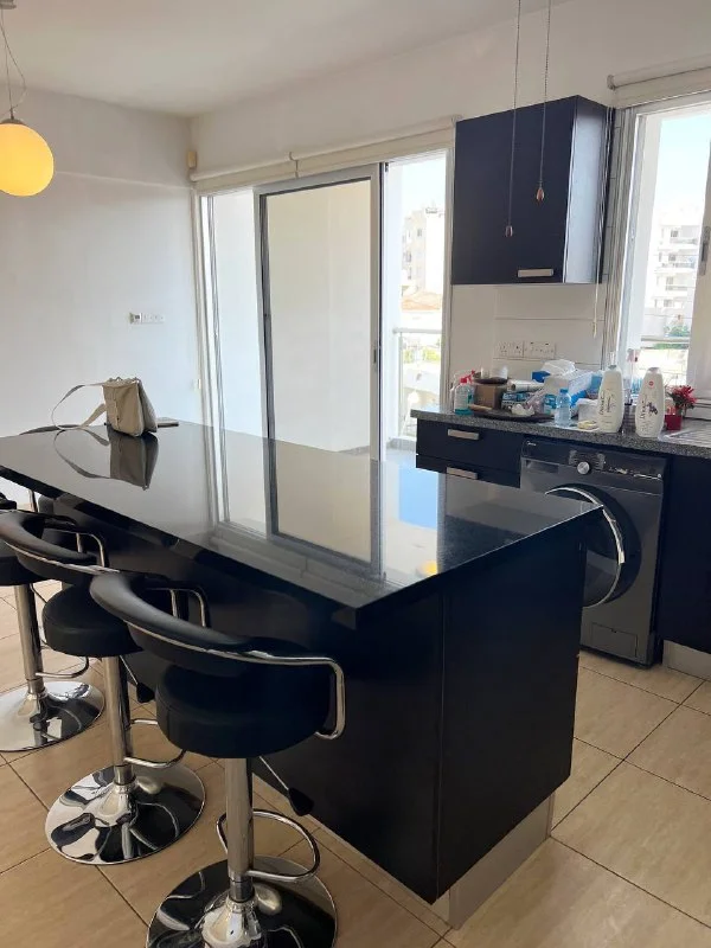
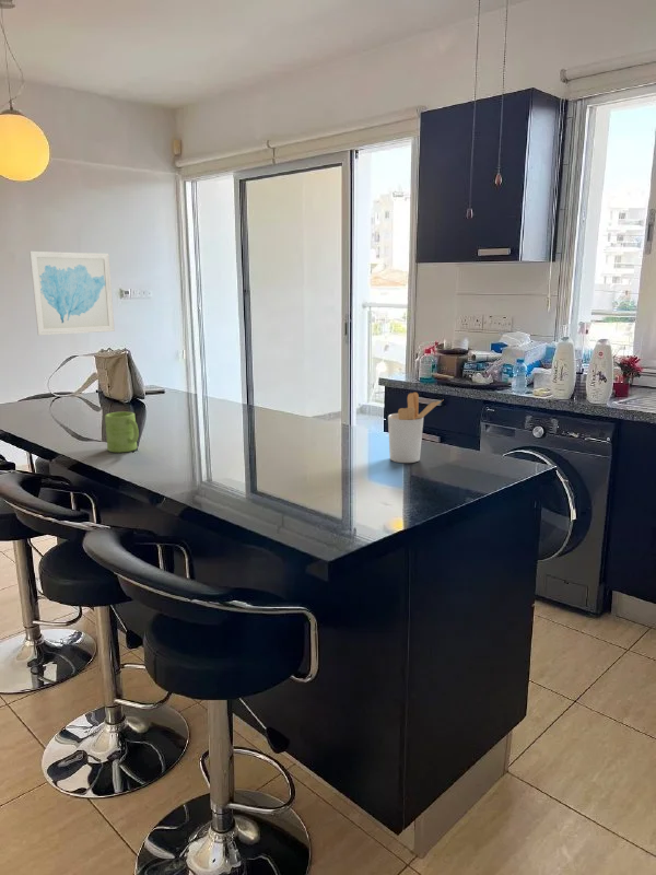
+ wall art [28,250,116,337]
+ utensil holder [387,392,445,464]
+ mug [104,411,140,454]
